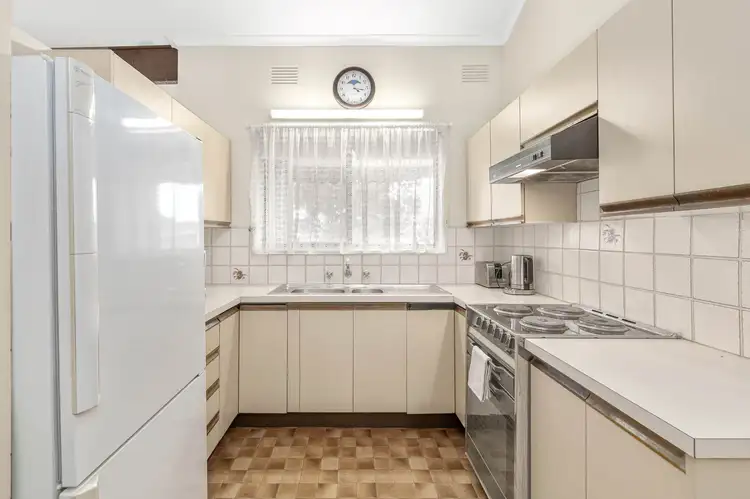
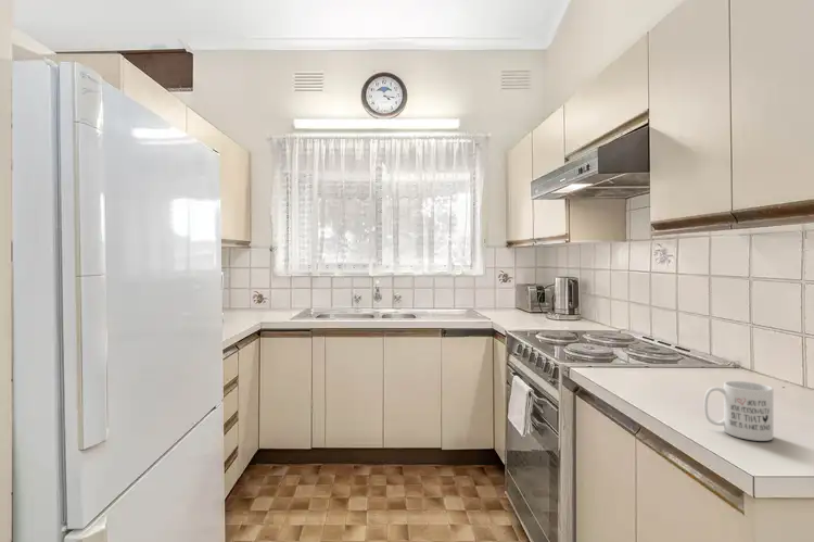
+ mug [703,380,774,442]
